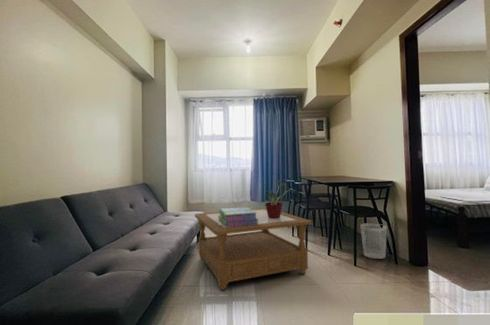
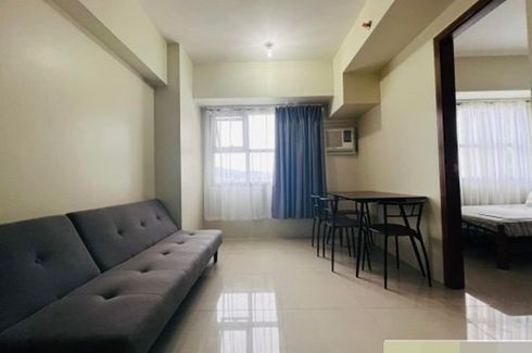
- wastebasket [359,222,388,260]
- potted plant [264,179,297,219]
- stack of books [218,206,259,227]
- coffee table [194,207,312,291]
